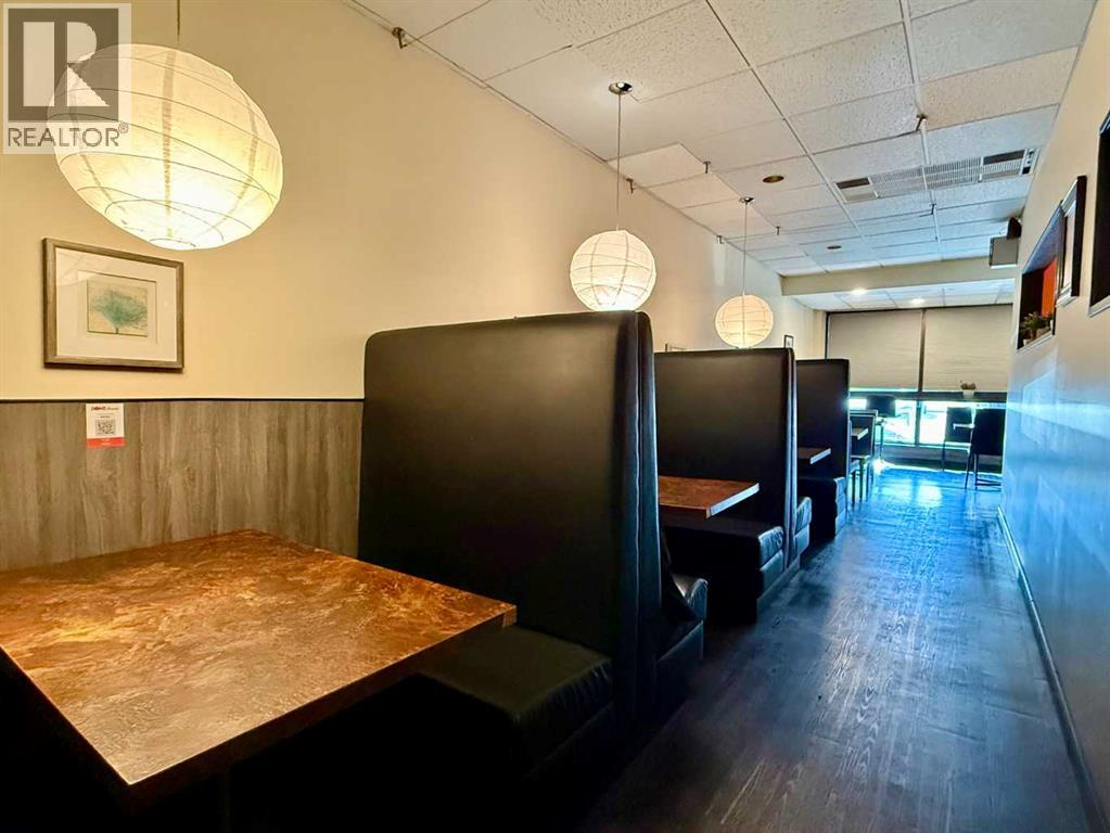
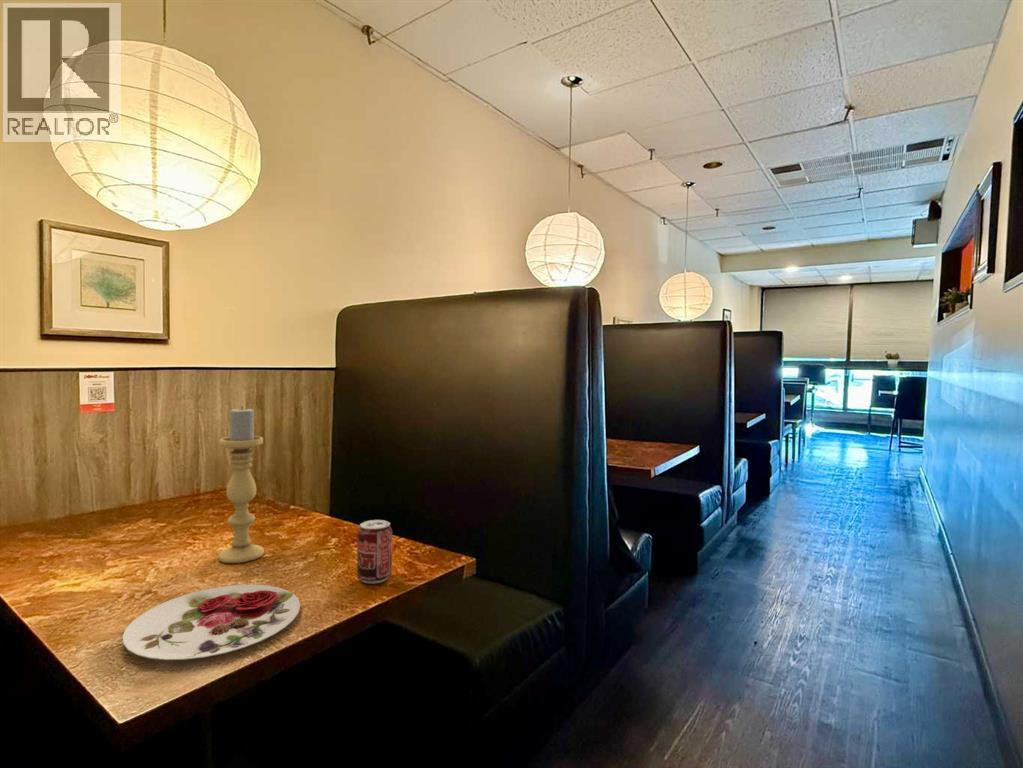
+ plate [121,584,301,661]
+ beverage can [356,519,393,585]
+ candle holder [217,405,265,564]
